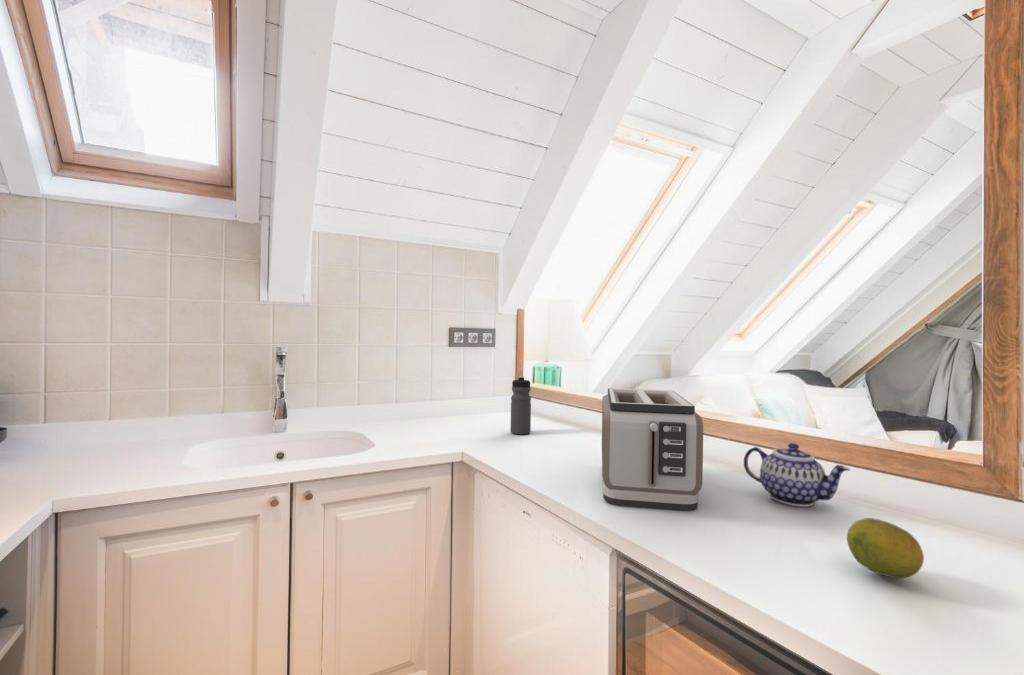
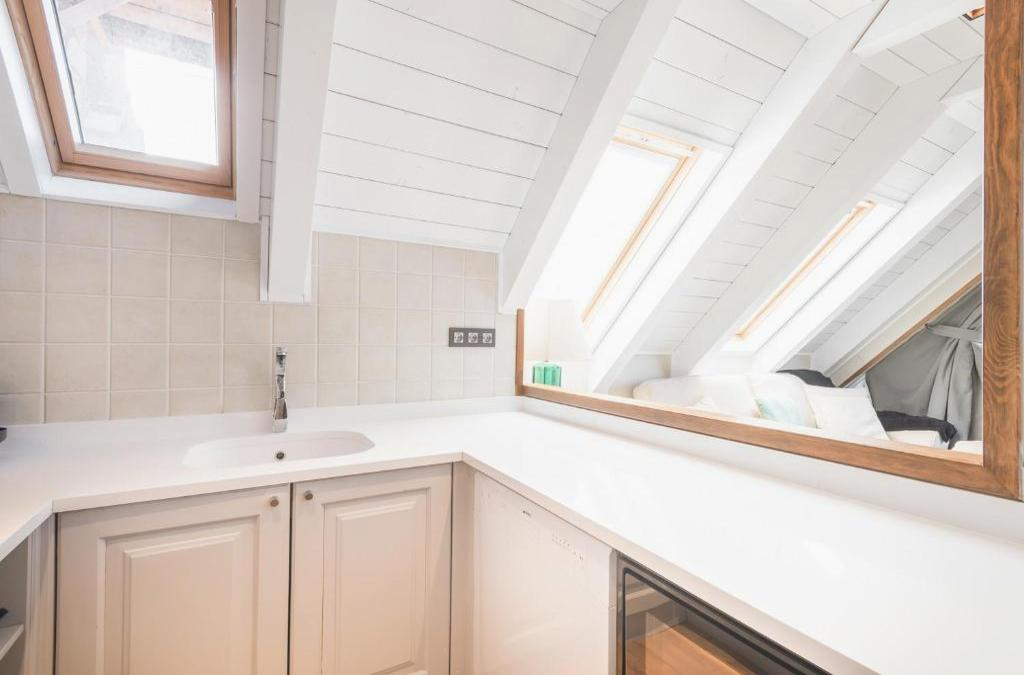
- teapot [743,442,851,508]
- water bottle [510,375,532,435]
- fruit [846,517,925,579]
- toaster [601,387,704,511]
